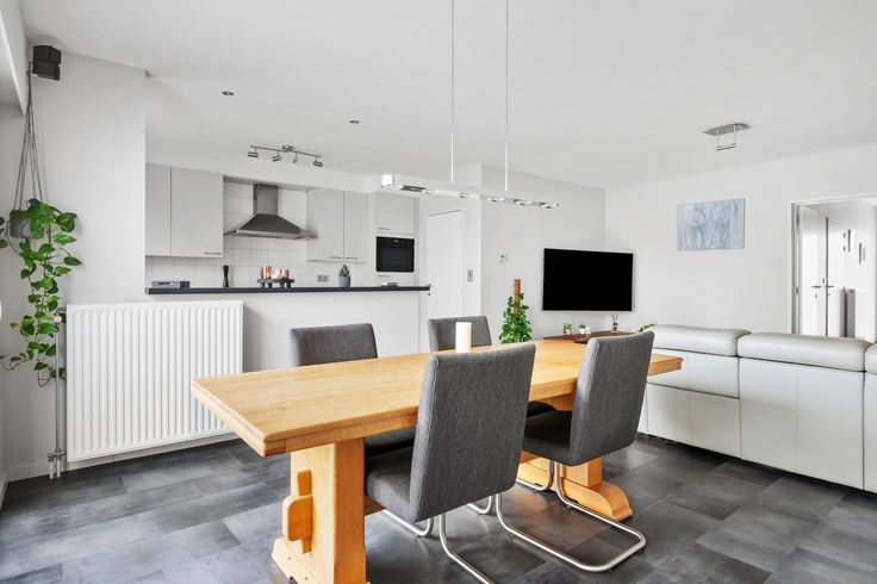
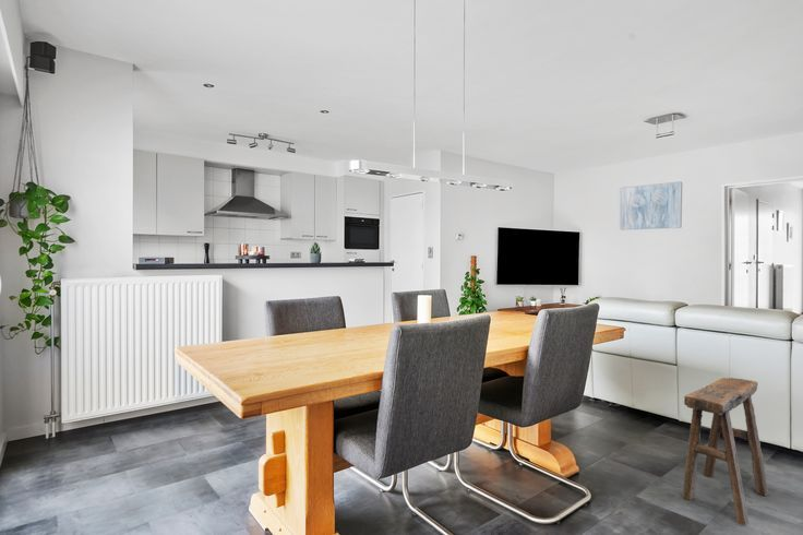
+ stool [682,377,769,526]
